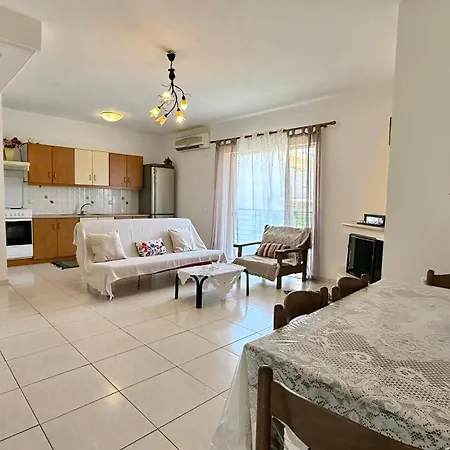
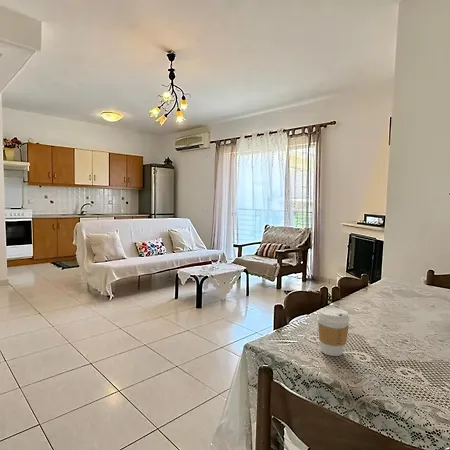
+ coffee cup [316,307,350,357]
